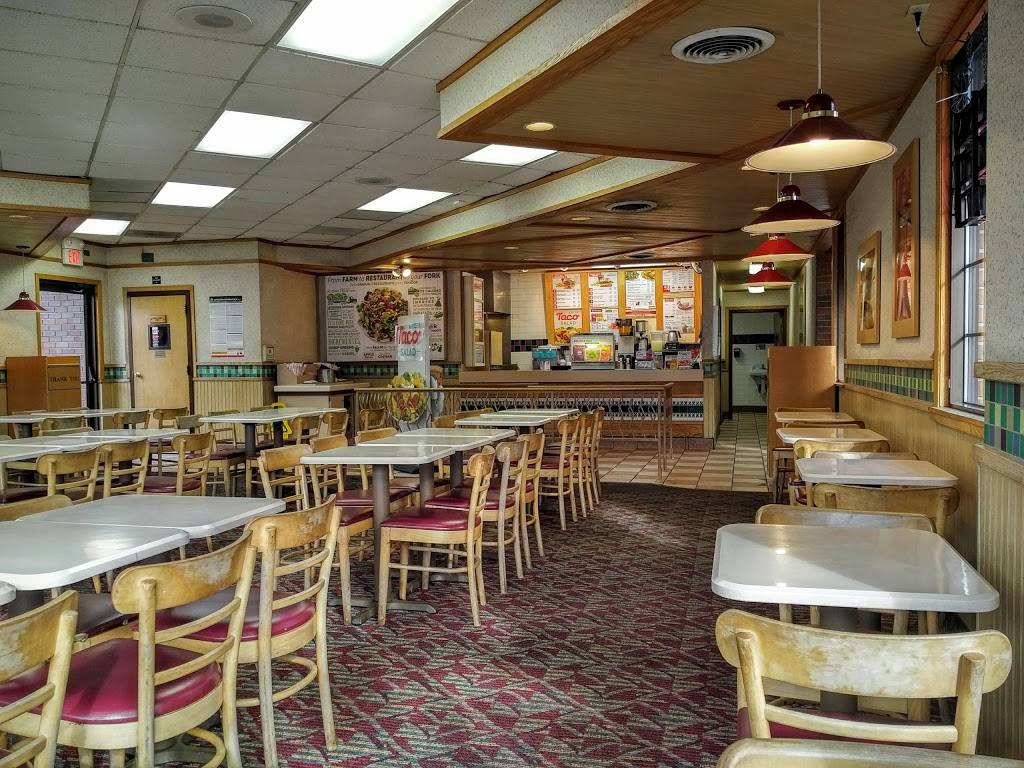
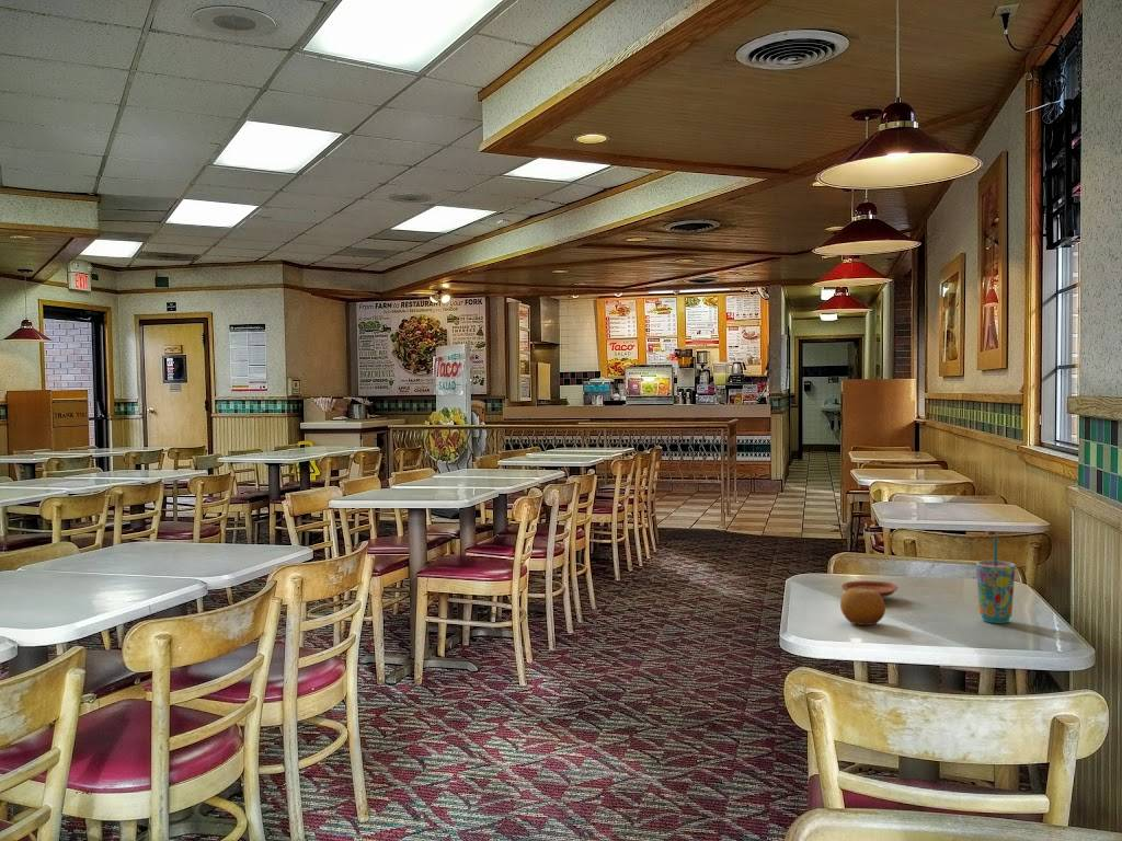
+ plate [840,579,898,598]
+ cup [975,534,1016,624]
+ fruit [839,588,886,626]
